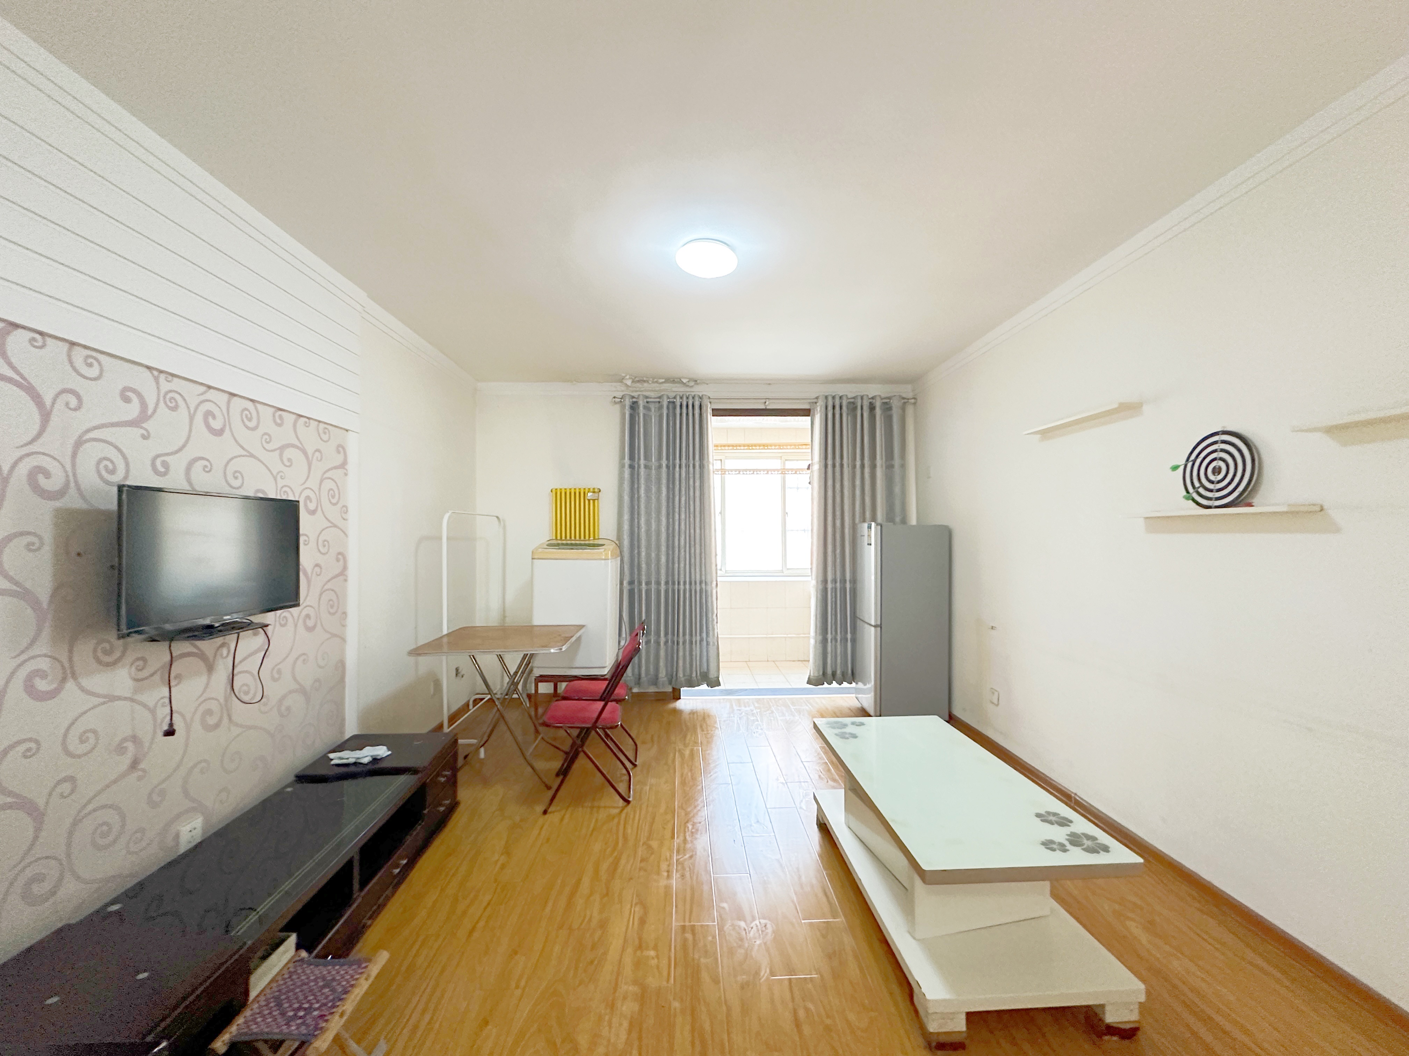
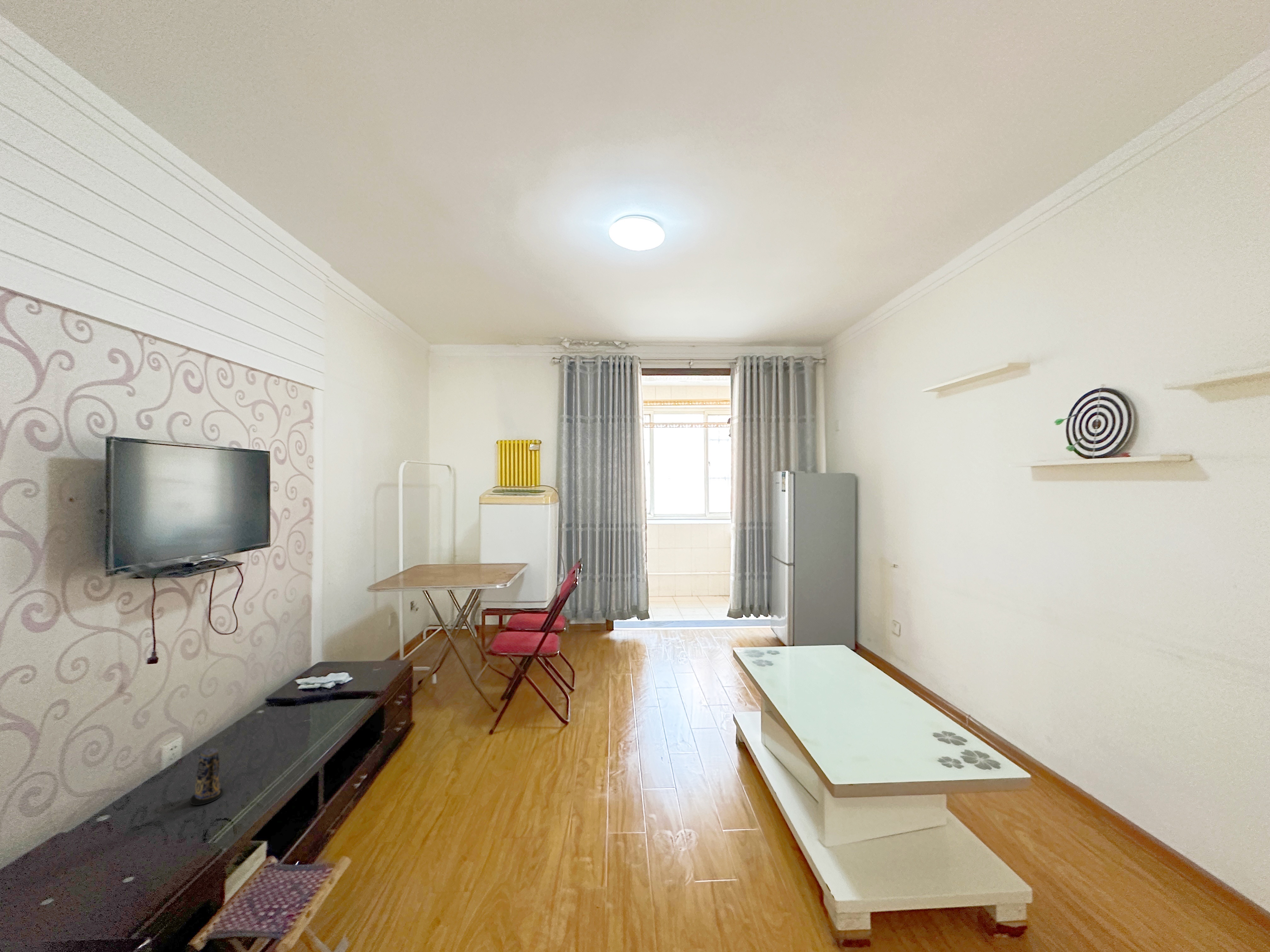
+ candle [190,748,223,805]
